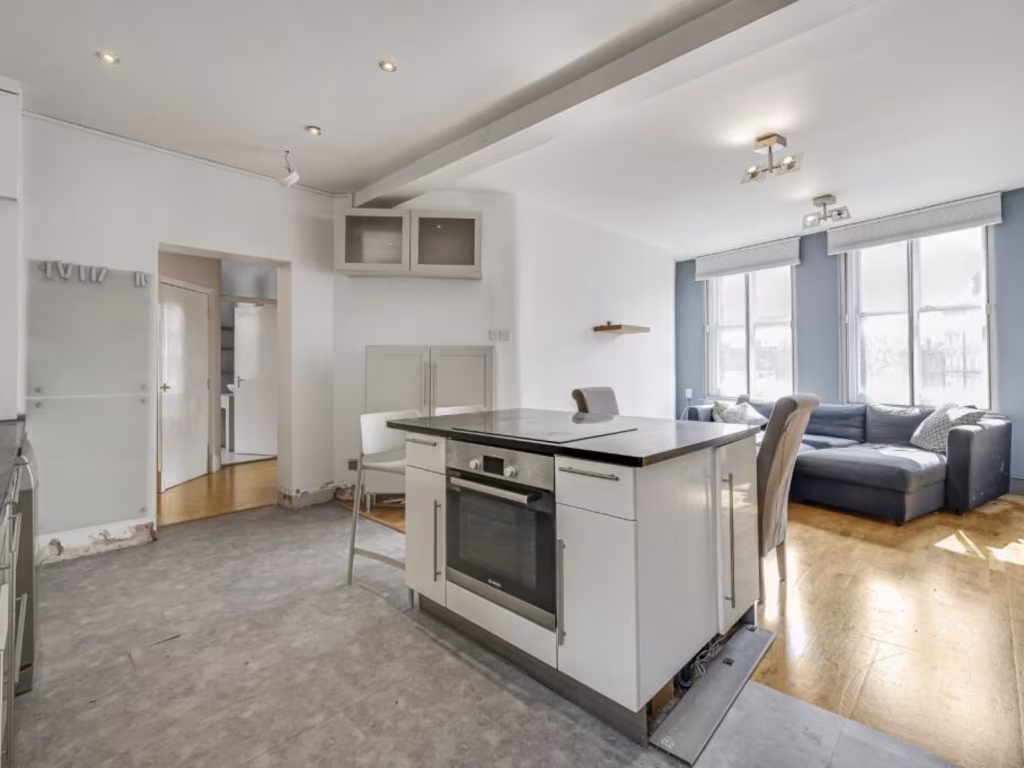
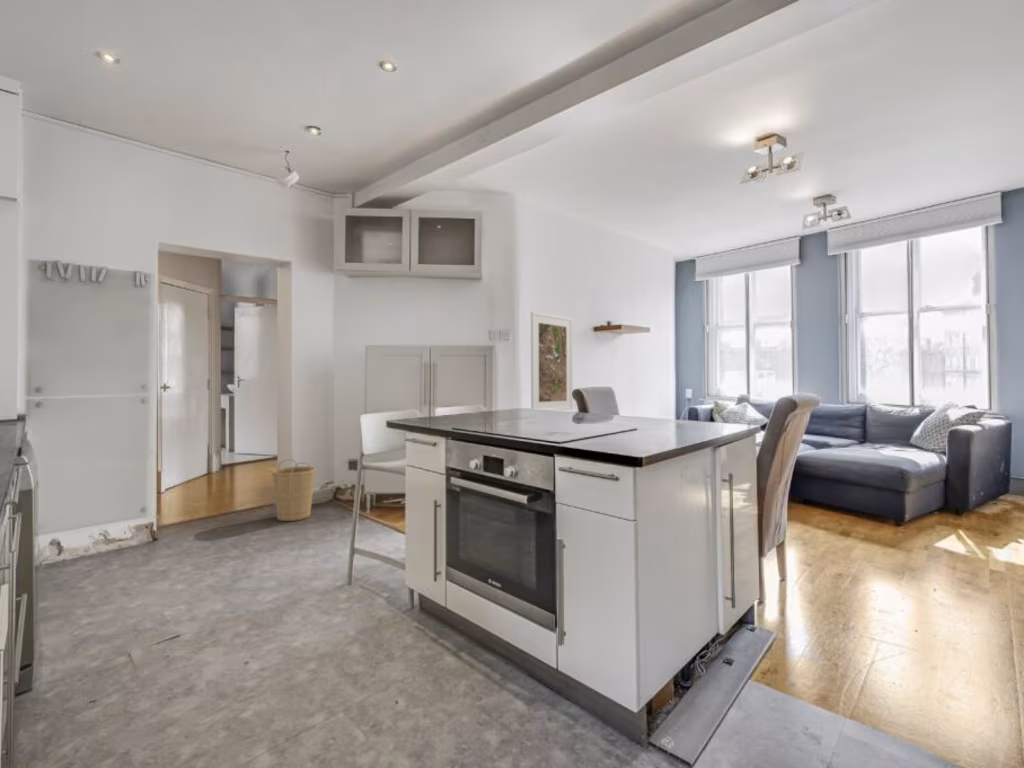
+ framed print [530,311,574,411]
+ basket [271,458,317,522]
